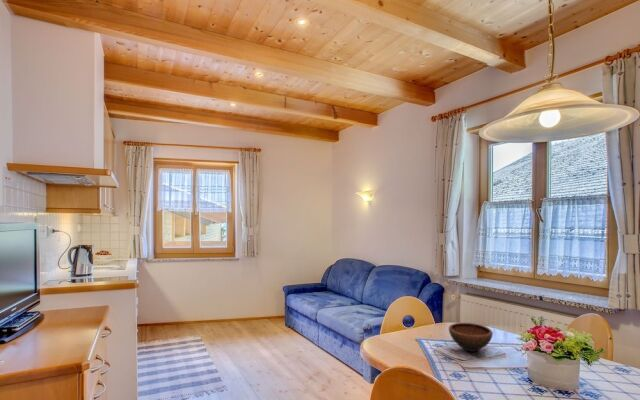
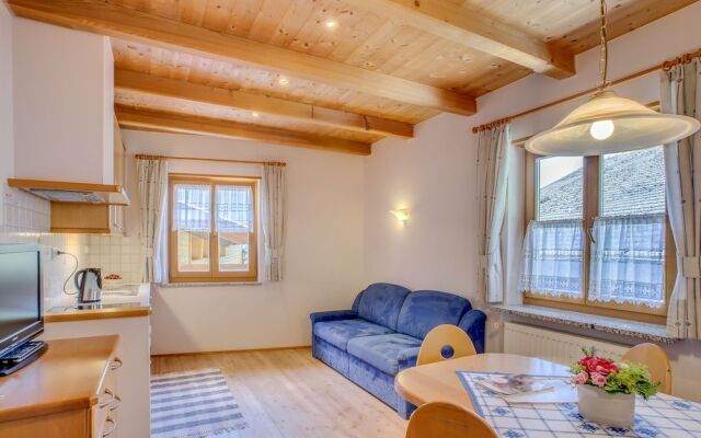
- bowl [448,322,494,353]
